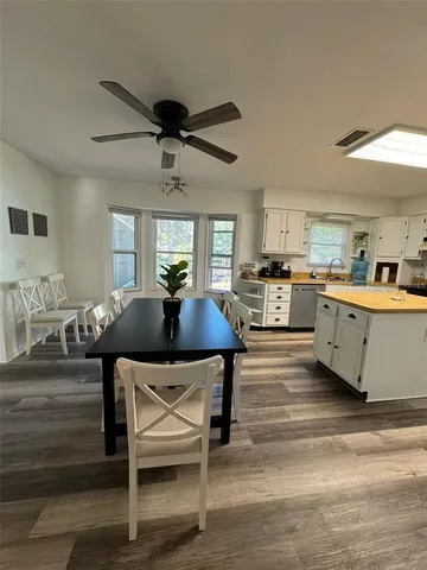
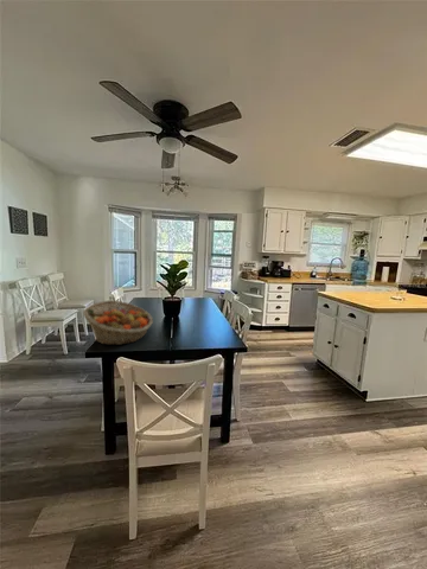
+ fruit basket [82,300,154,346]
